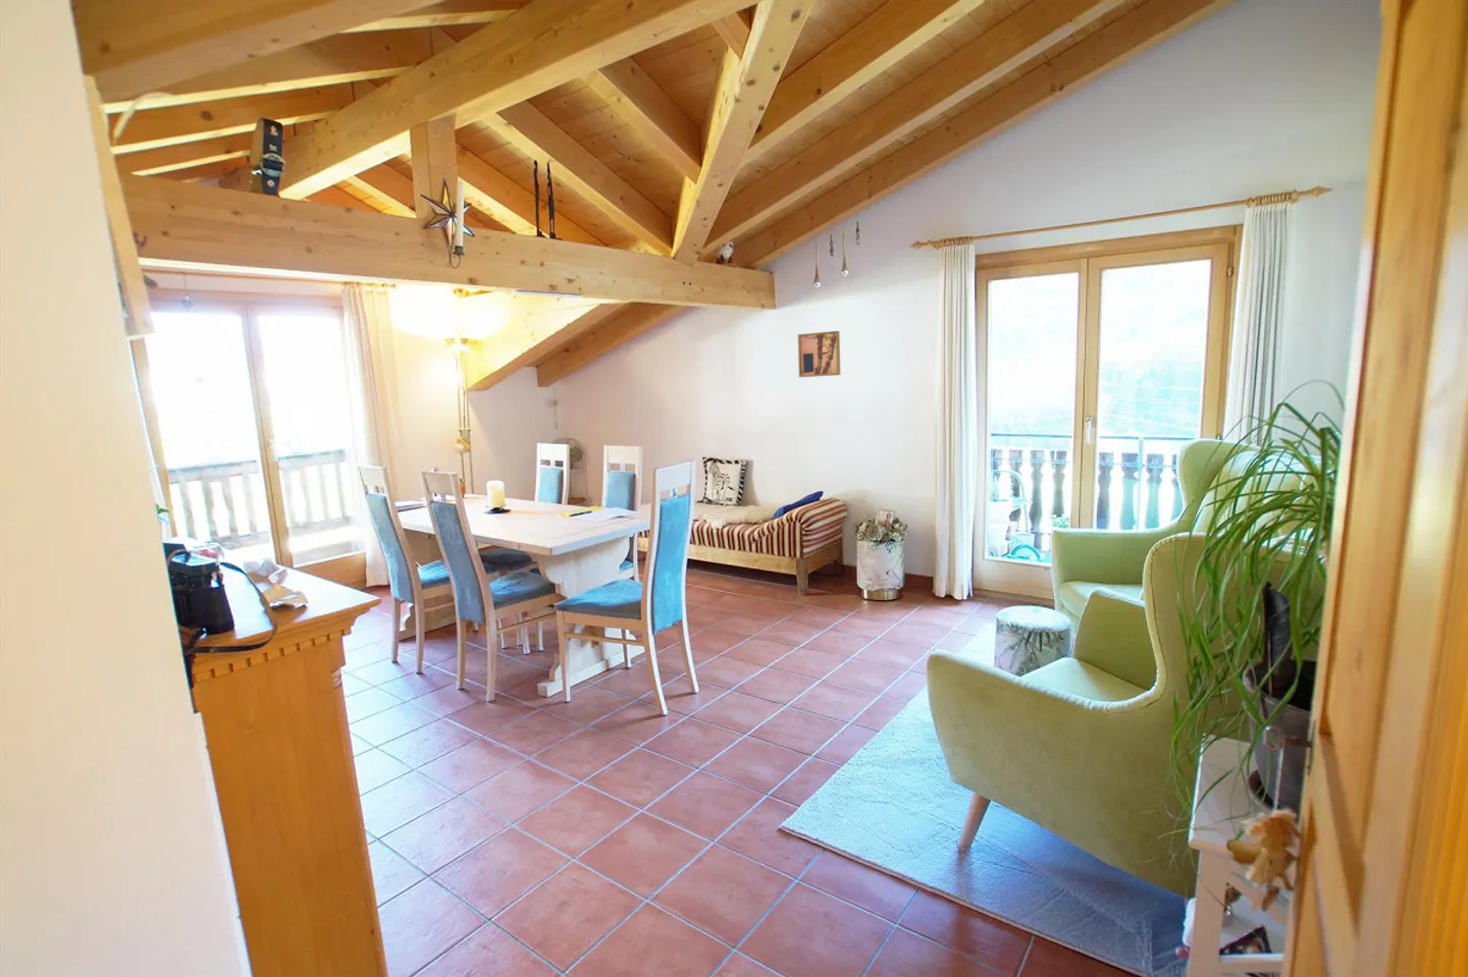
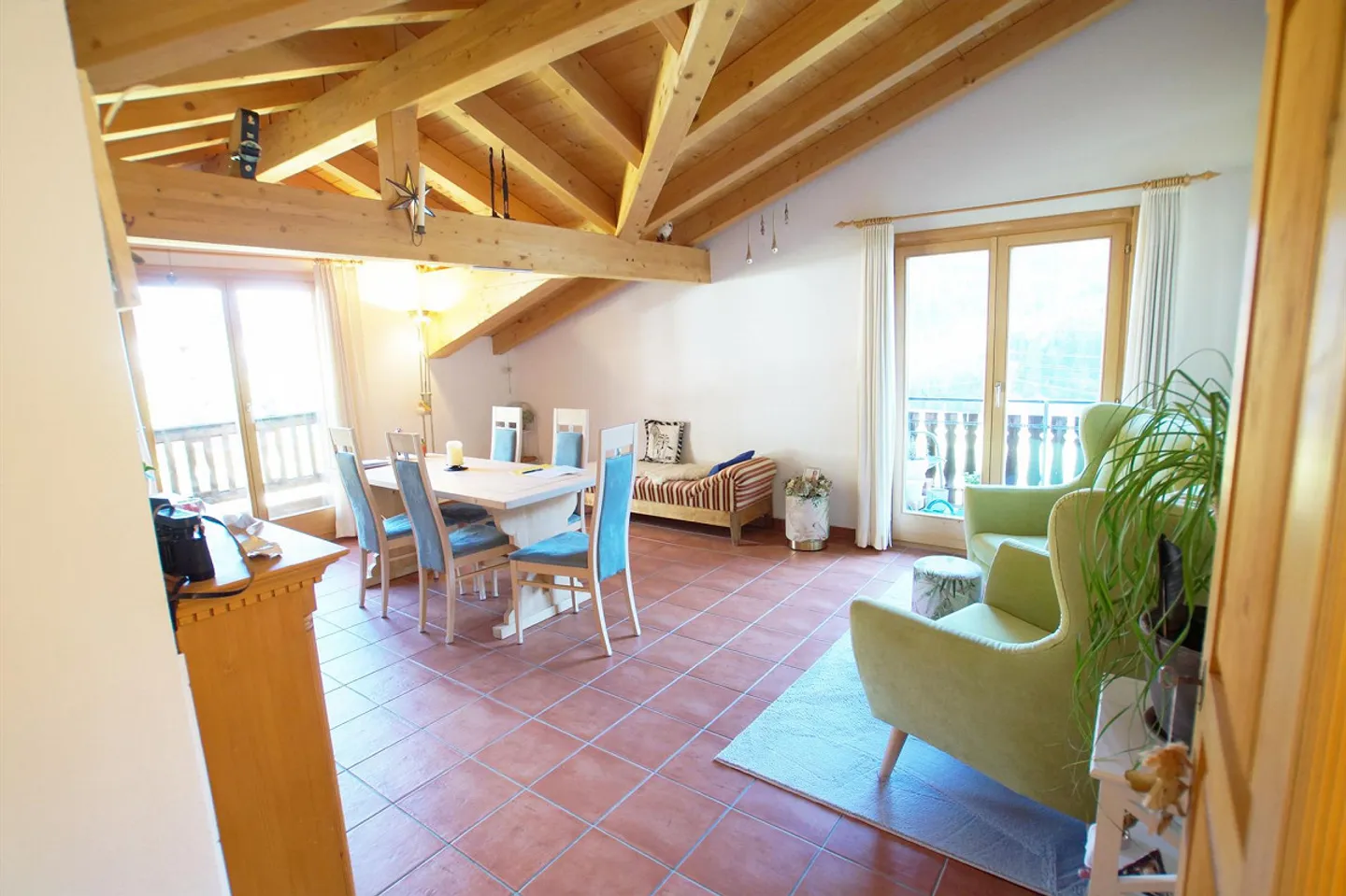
- wall art [797,330,841,378]
